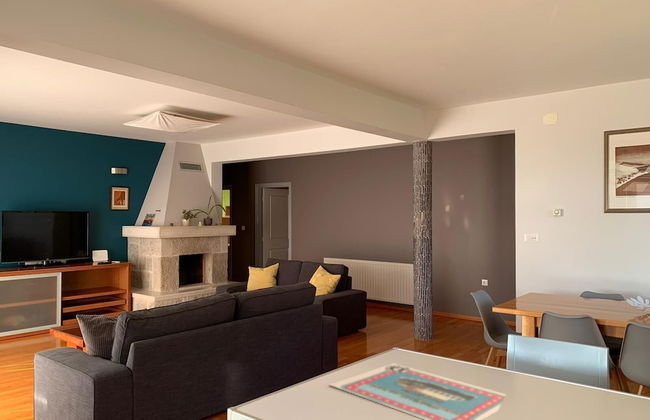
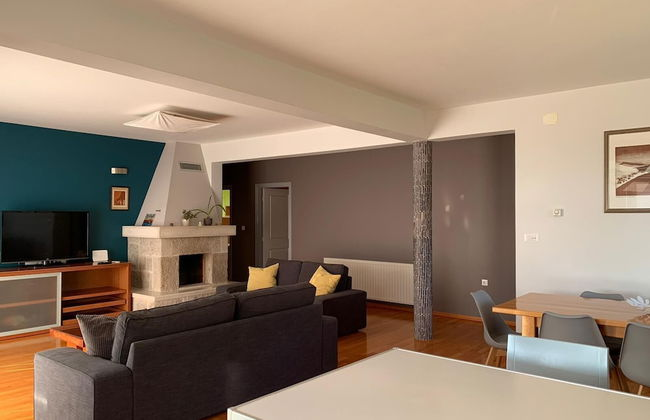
- postcard [328,362,507,420]
